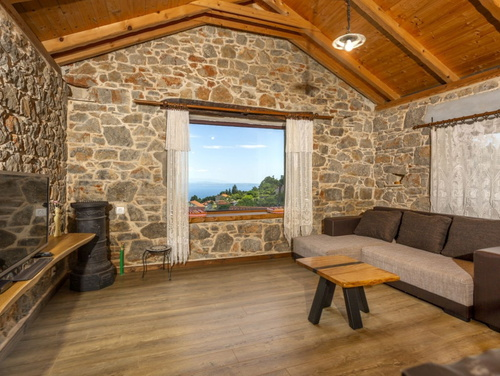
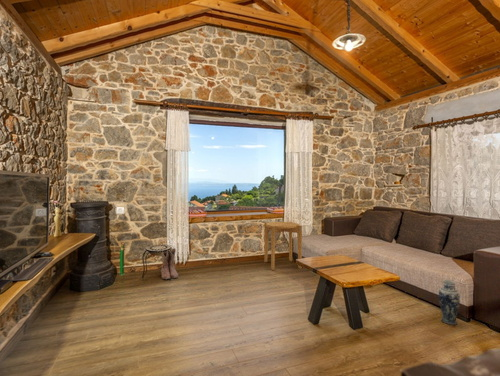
+ vase [438,279,461,326]
+ boots [160,247,179,280]
+ side table [263,221,303,271]
